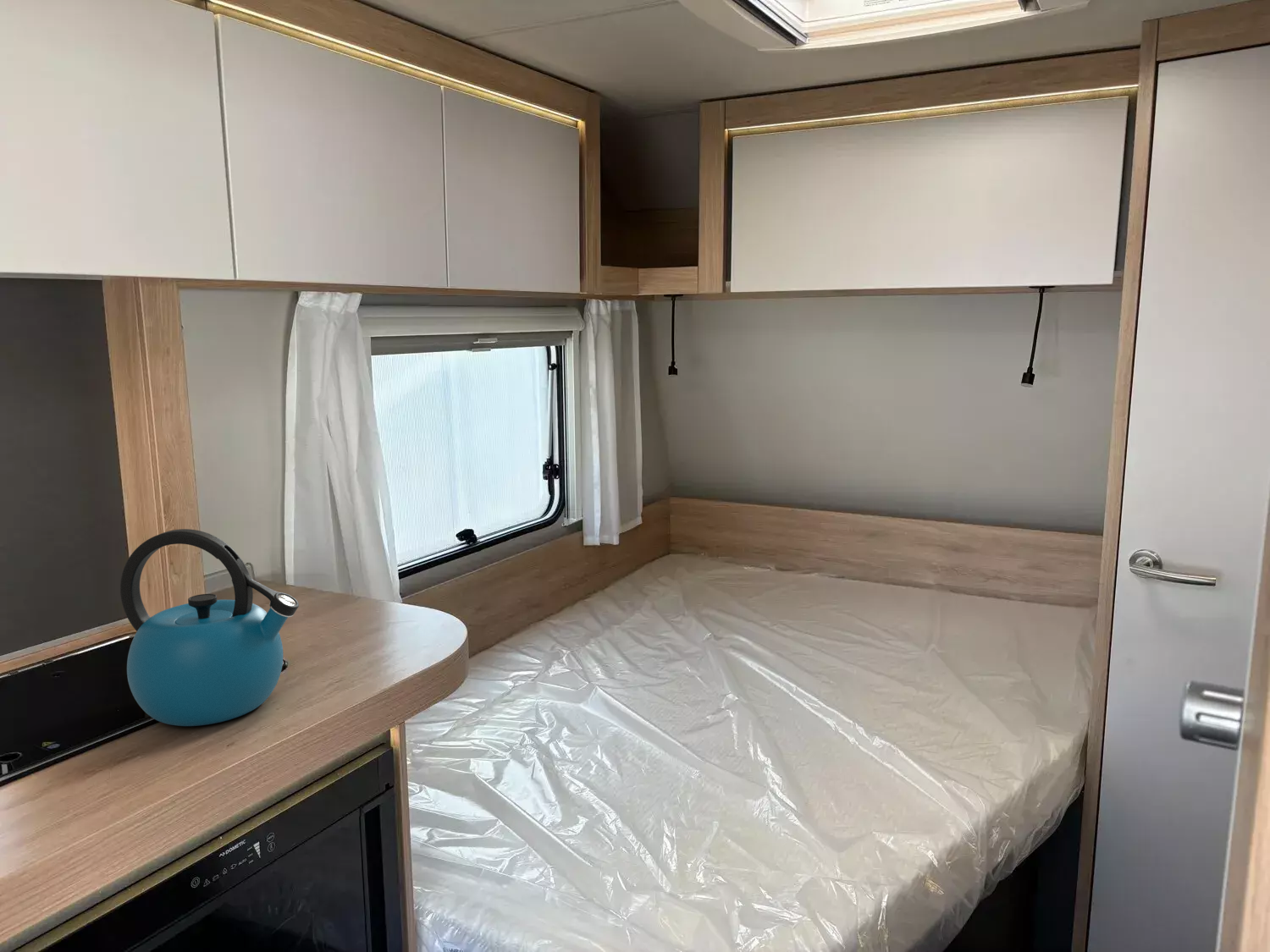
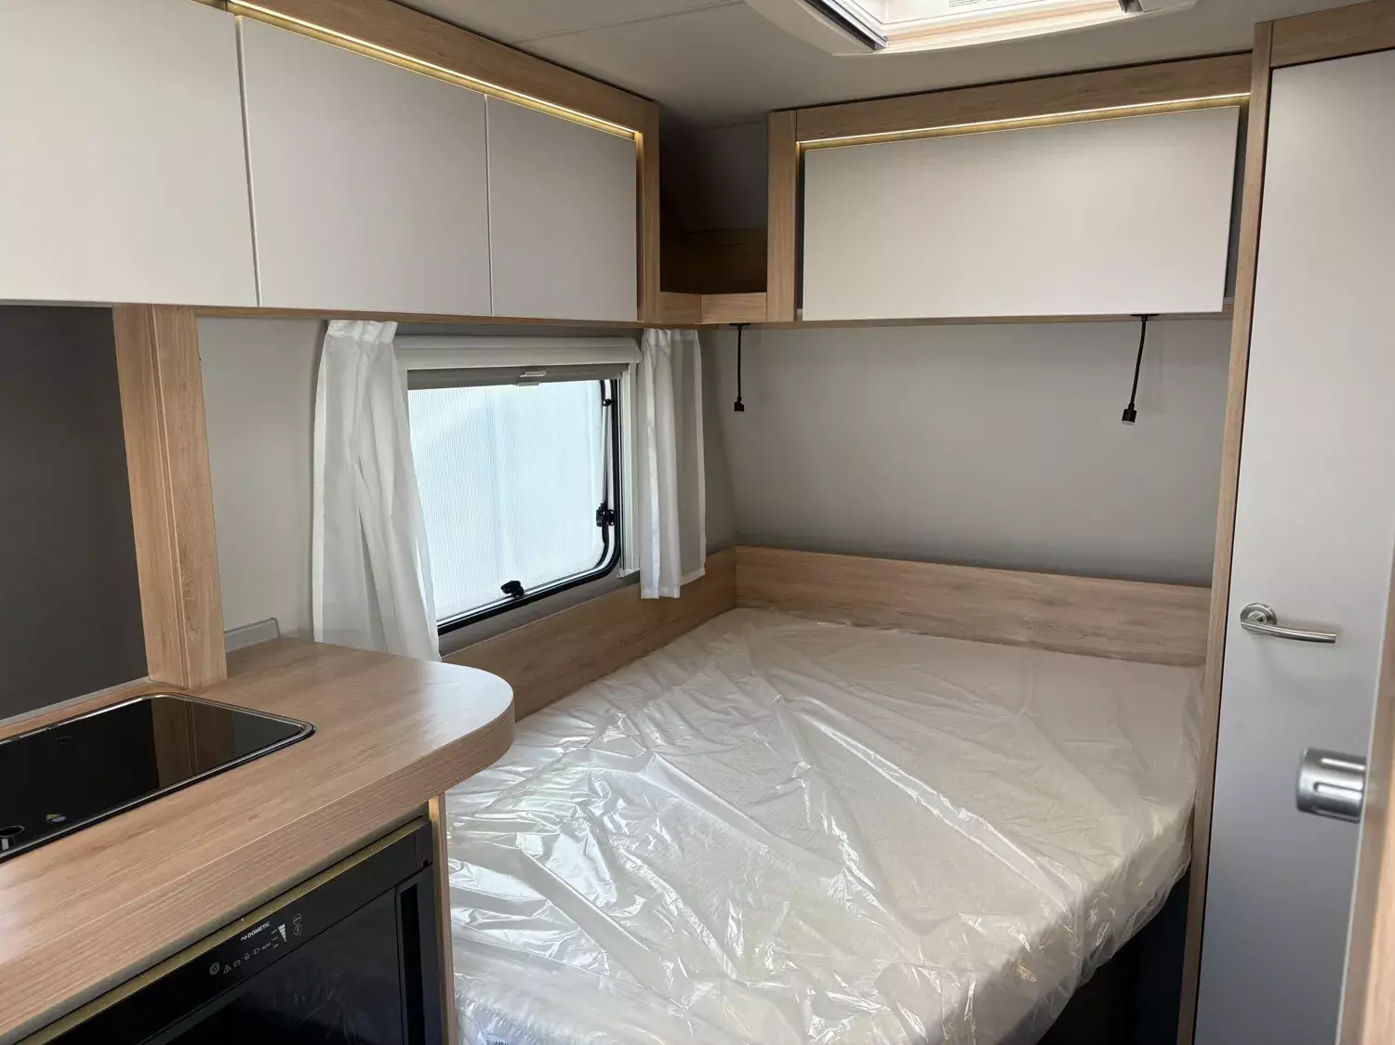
- kettle [119,528,300,727]
